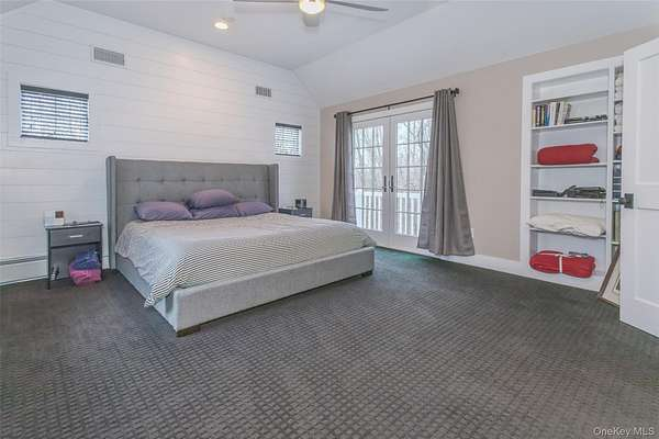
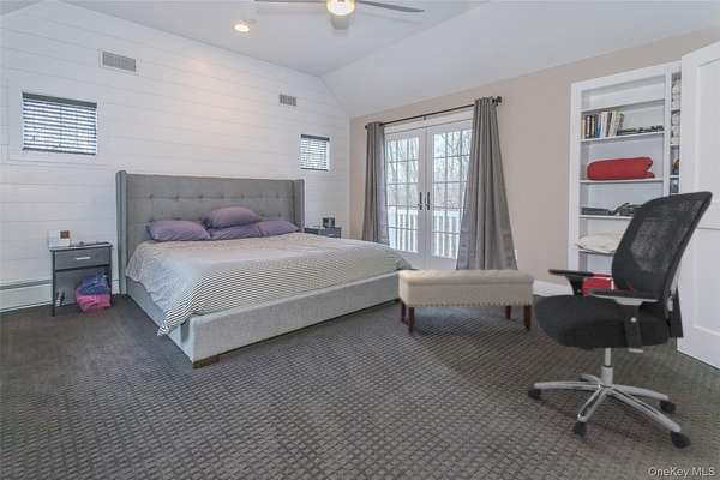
+ bench [397,268,535,335]
+ chair [527,190,714,450]
